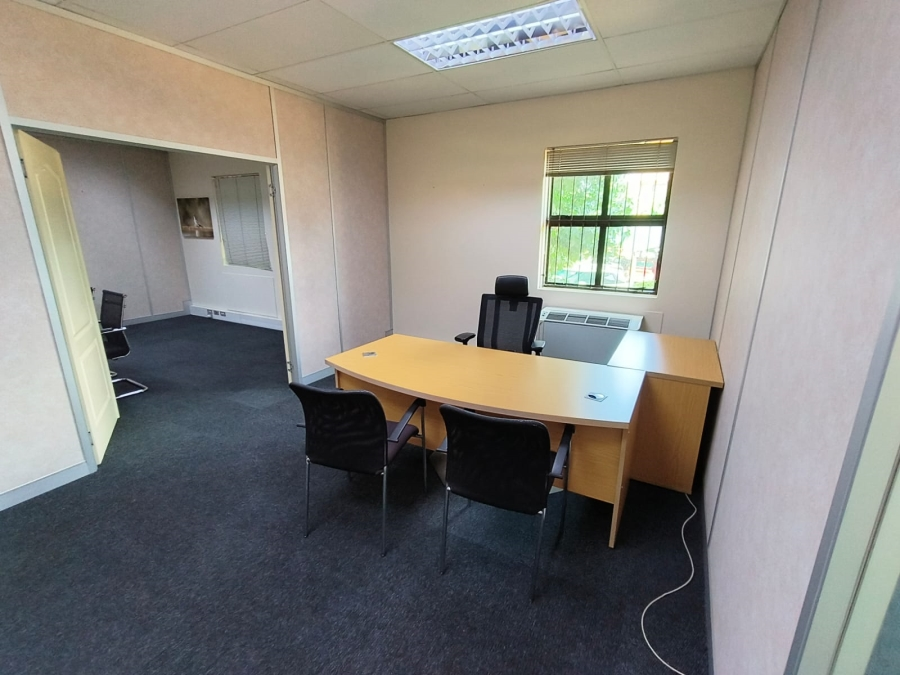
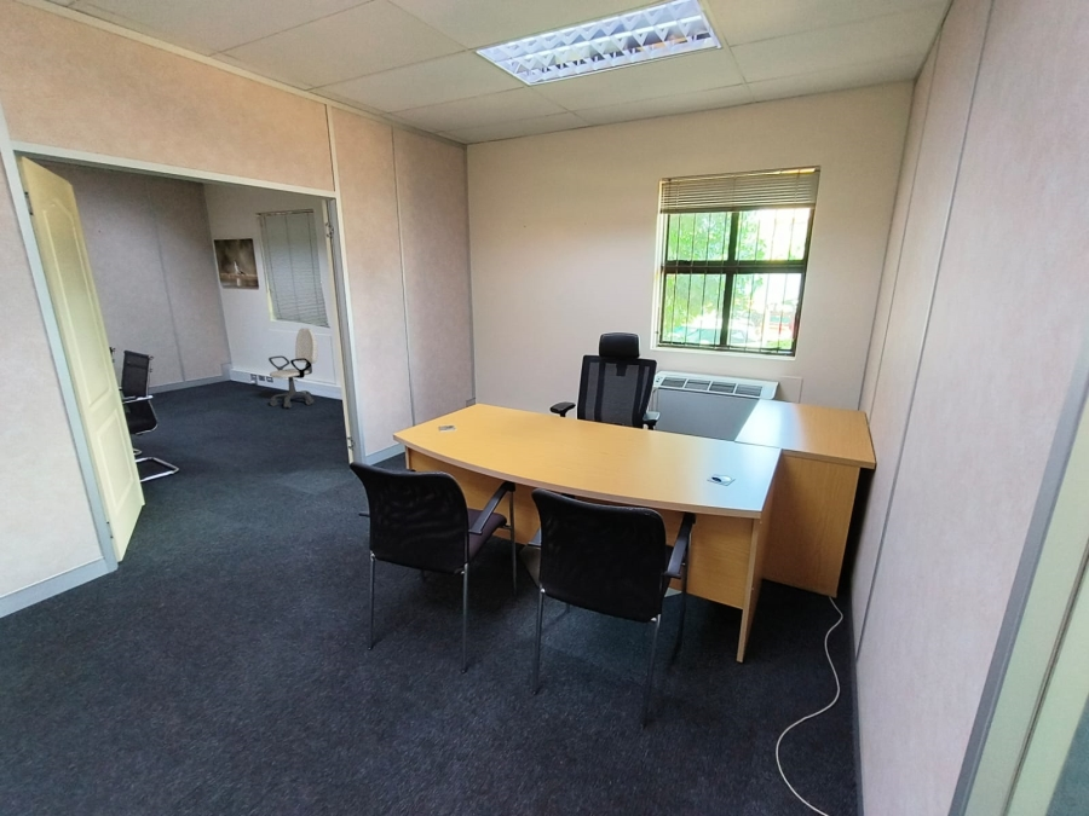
+ office chair [267,326,319,410]
